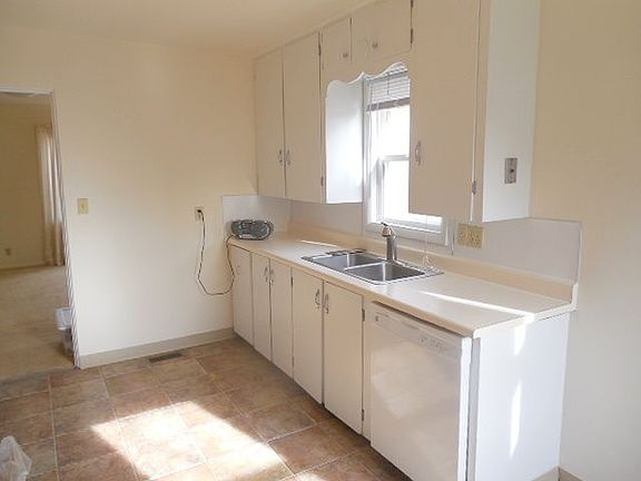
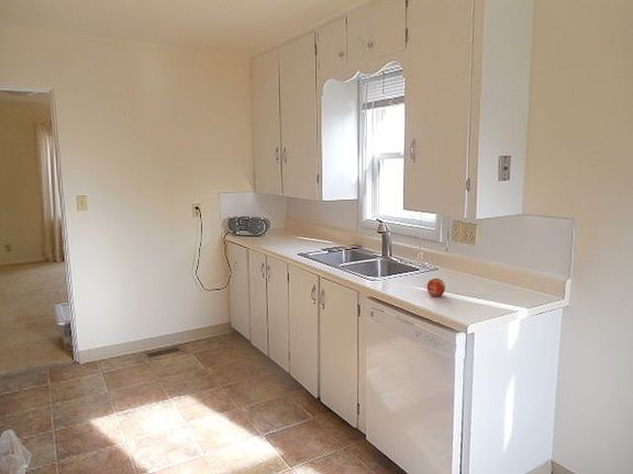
+ apple [426,276,446,297]
